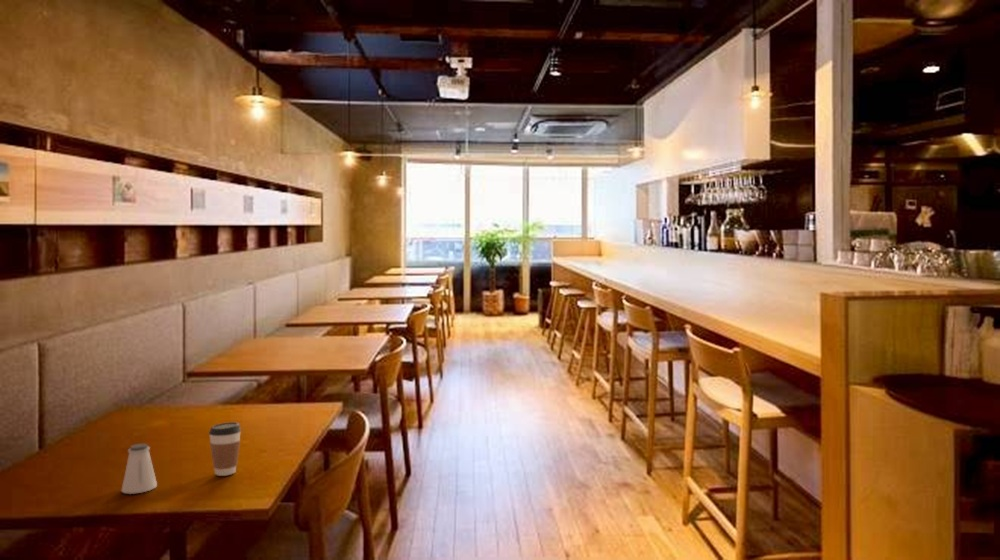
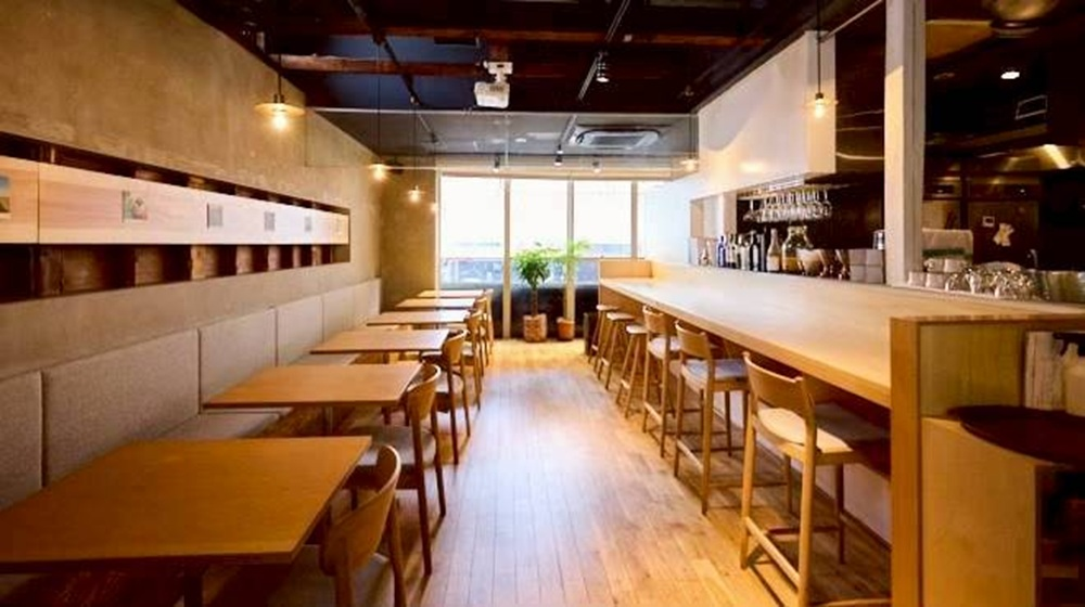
- coffee cup [208,421,242,477]
- saltshaker [120,443,158,495]
